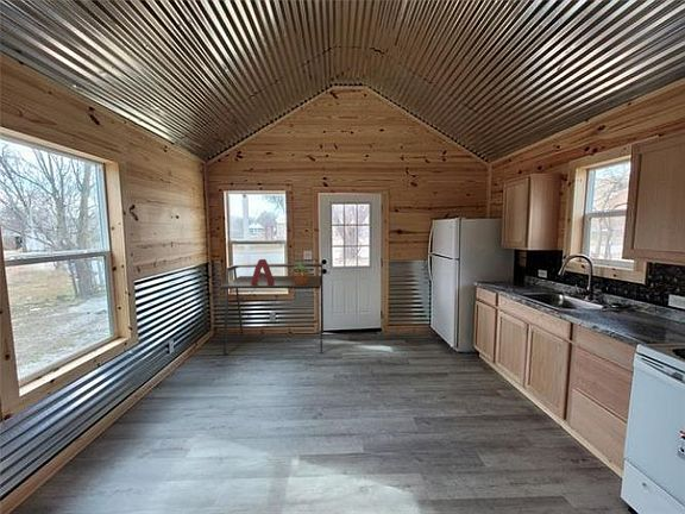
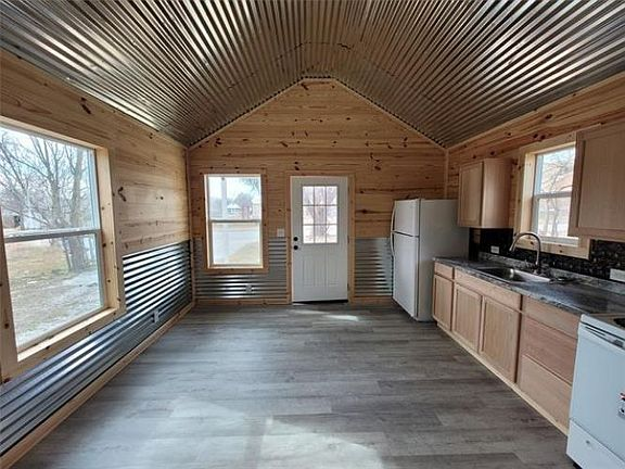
- letter holder [251,258,274,284]
- potted plant [288,262,312,284]
- desk [219,263,325,356]
